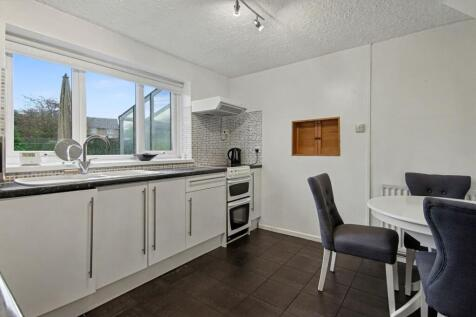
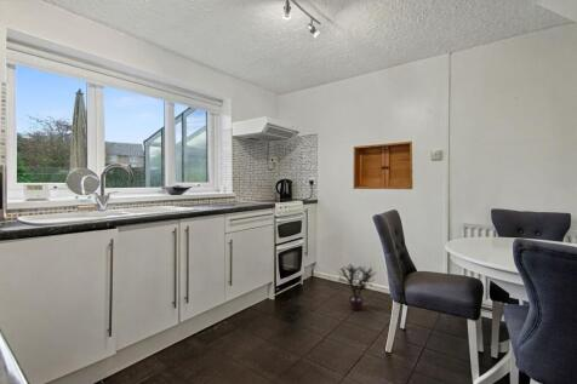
+ potted plant [336,262,378,311]
